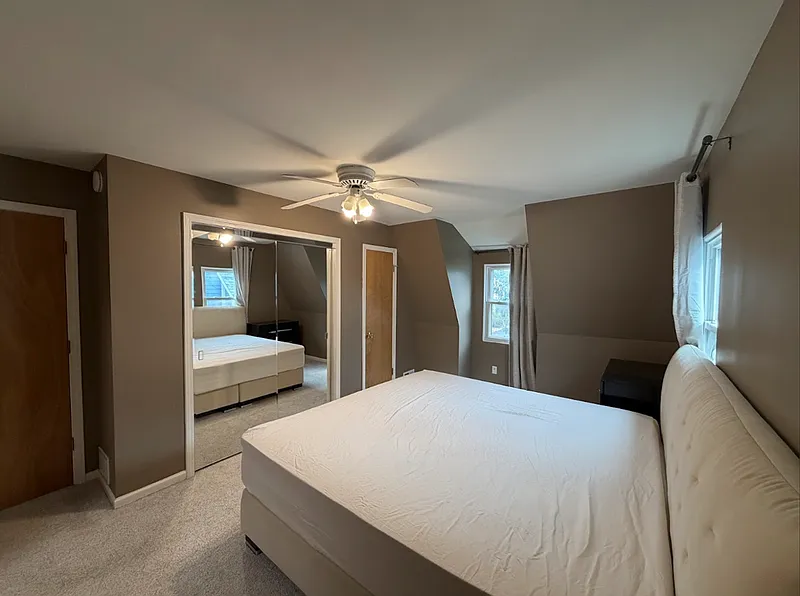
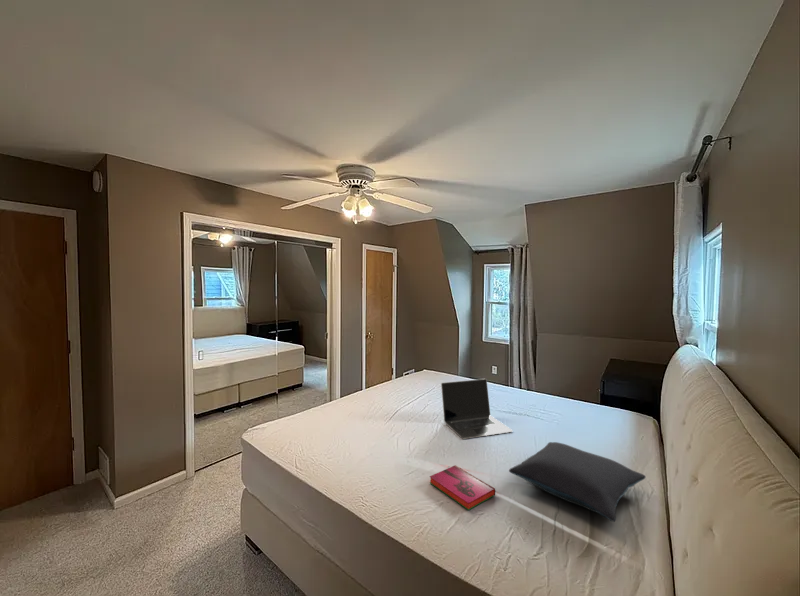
+ hardback book [429,464,496,511]
+ laptop [440,378,514,440]
+ pillow [508,441,647,523]
